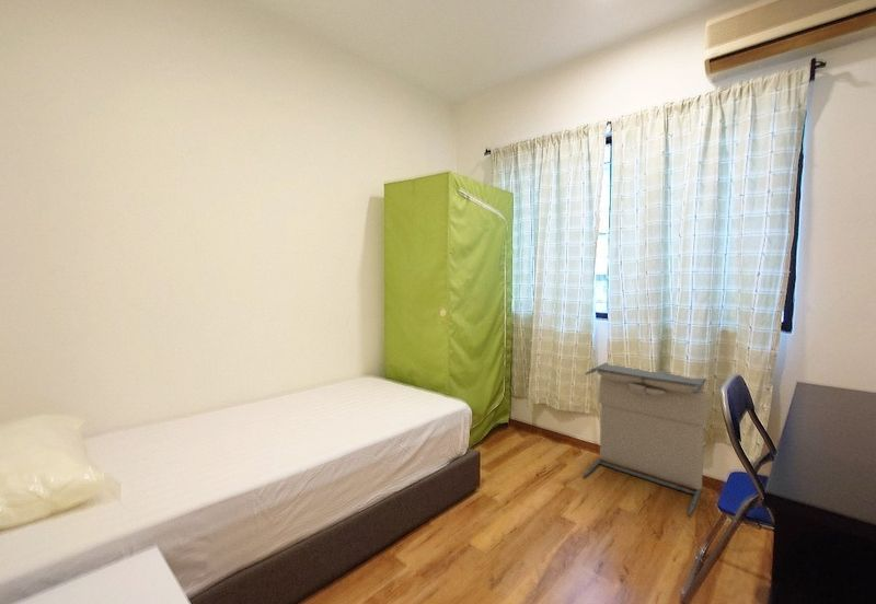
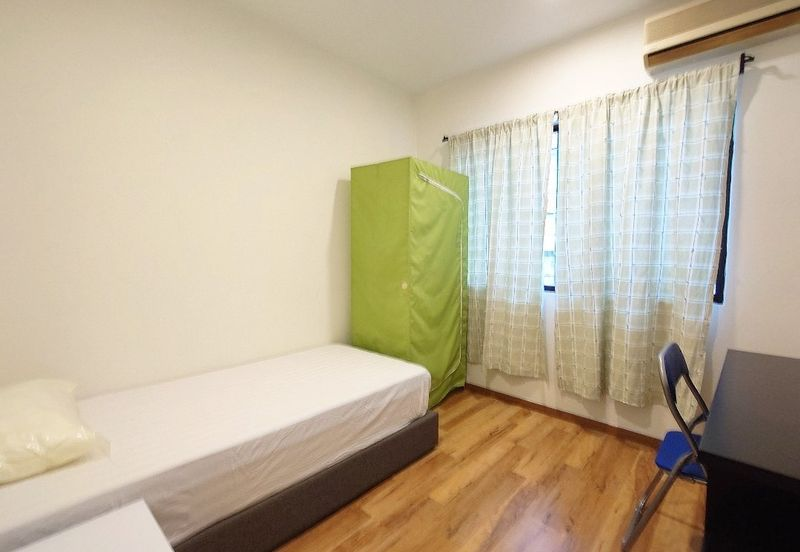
- laundry hamper [581,361,710,516]
